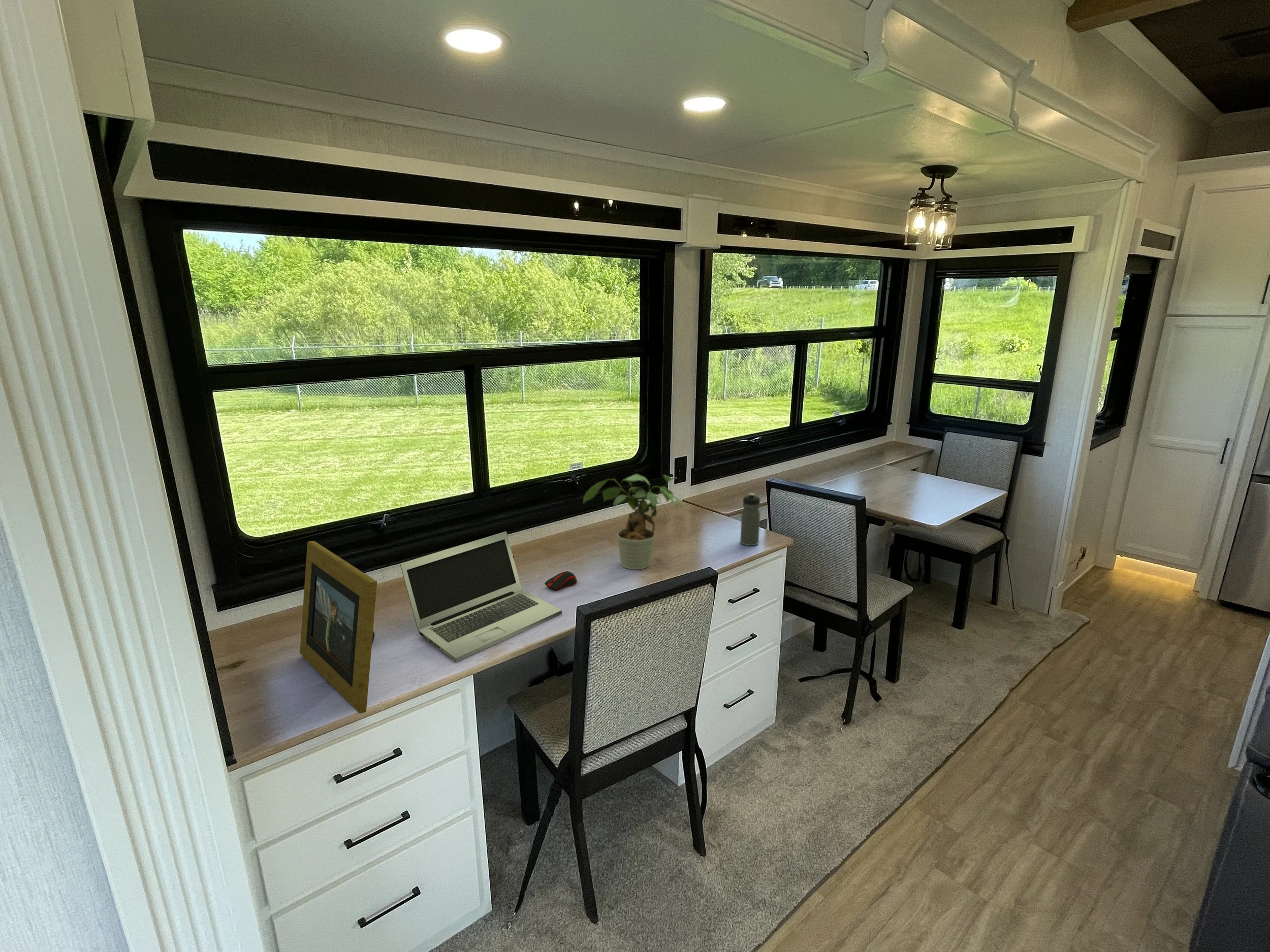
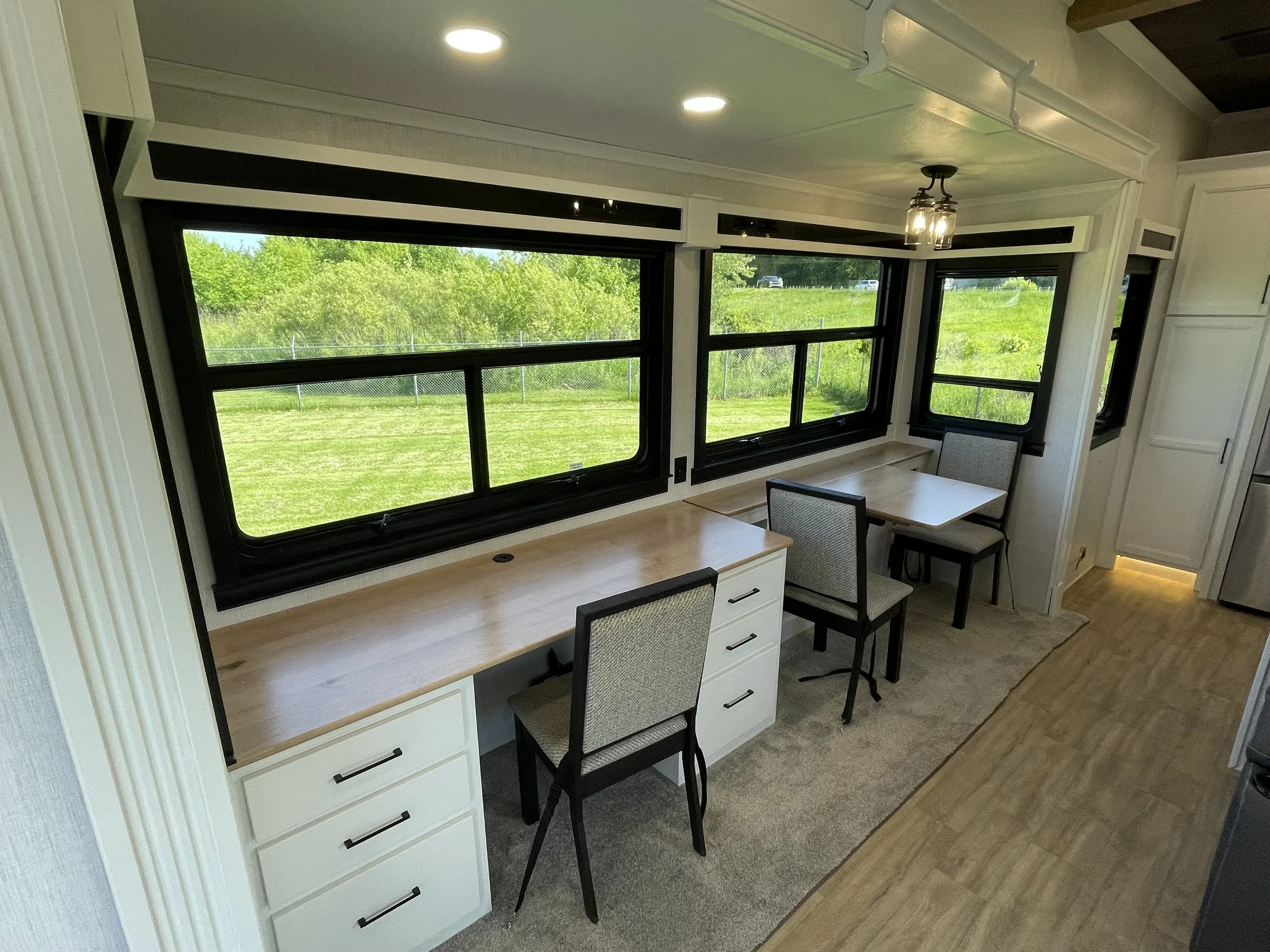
- potted plant [583,474,687,570]
- water bottle [740,493,761,546]
- computer mouse [544,571,578,592]
- picture frame [299,540,377,714]
- laptop [399,531,562,663]
